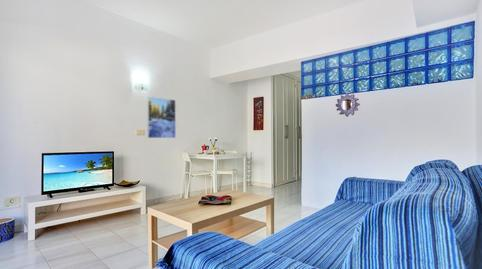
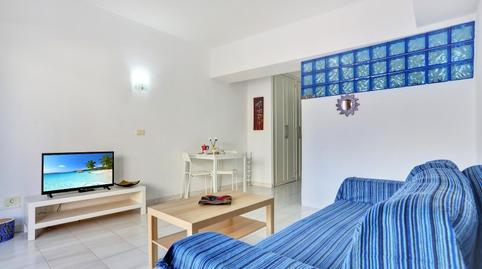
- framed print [146,96,177,139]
